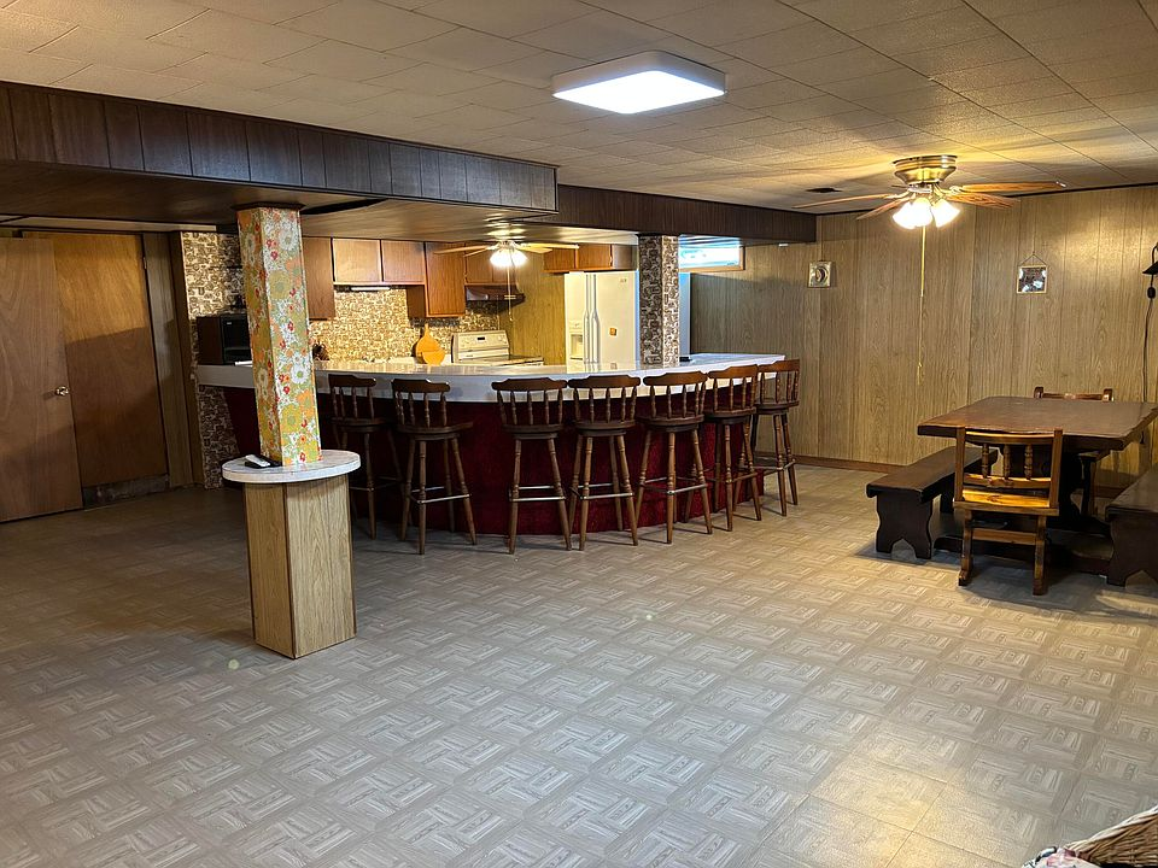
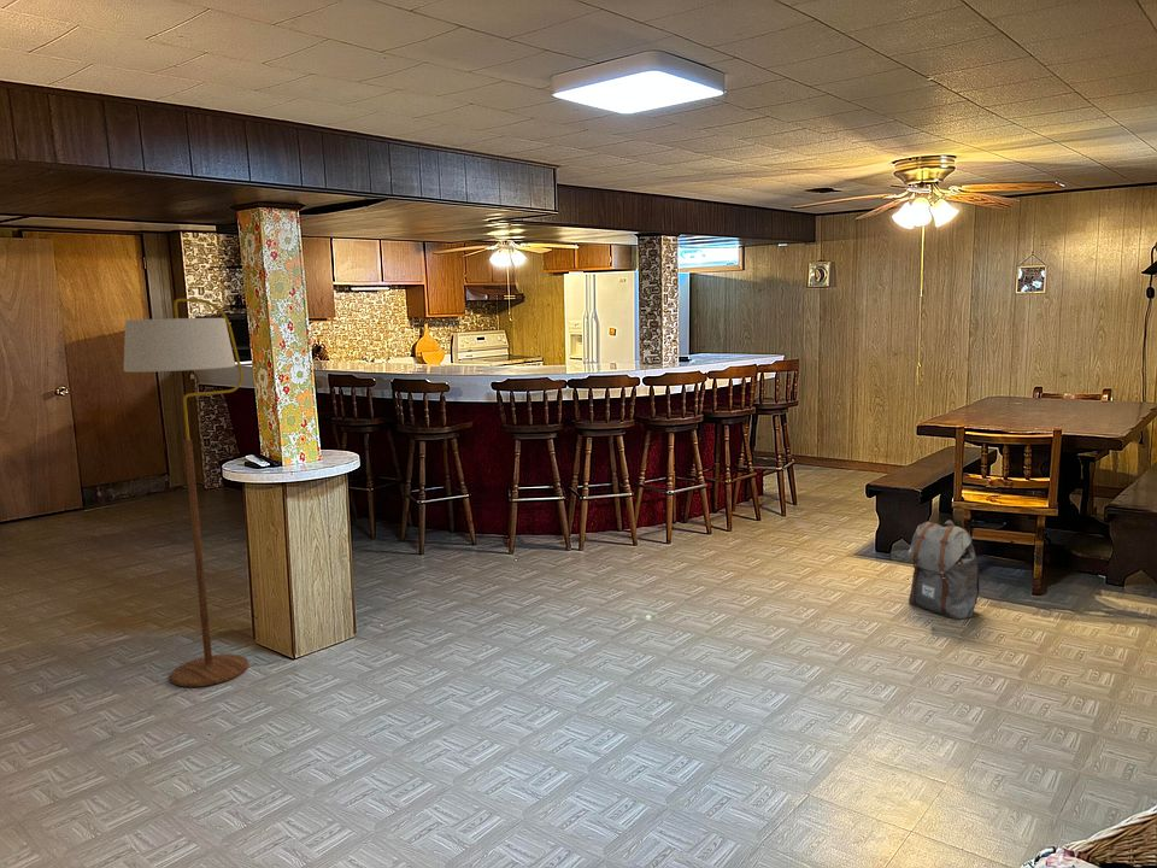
+ floor lamp [123,298,249,688]
+ backpack [906,518,981,620]
